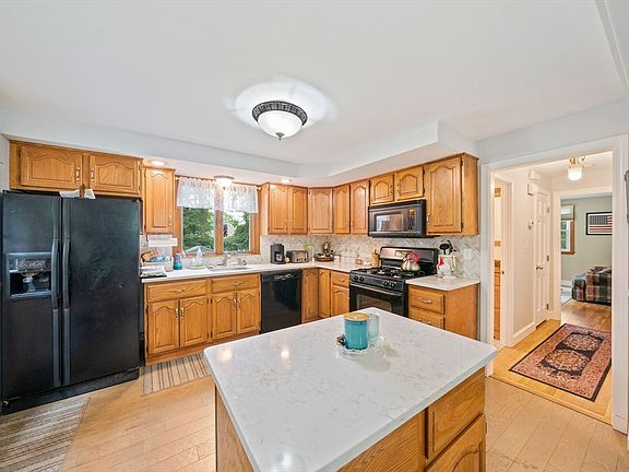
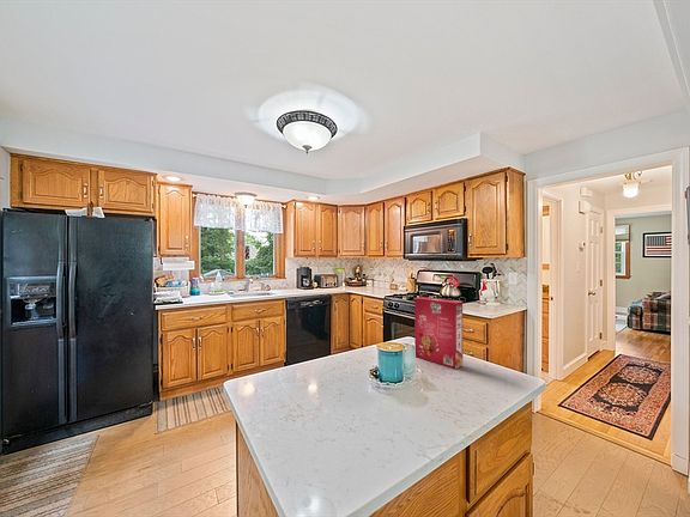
+ cereal box [413,296,464,370]
